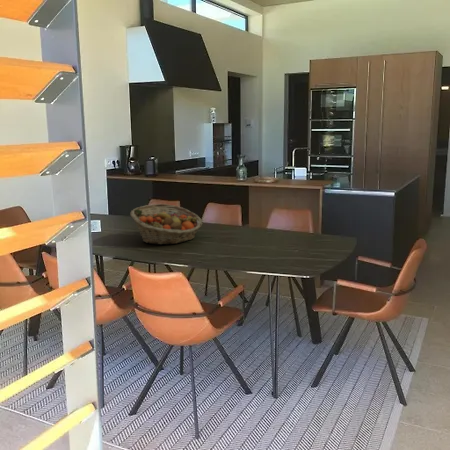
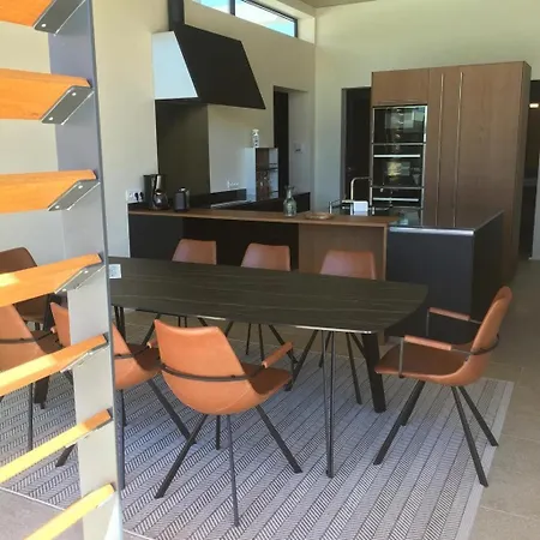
- fruit basket [129,203,203,246]
